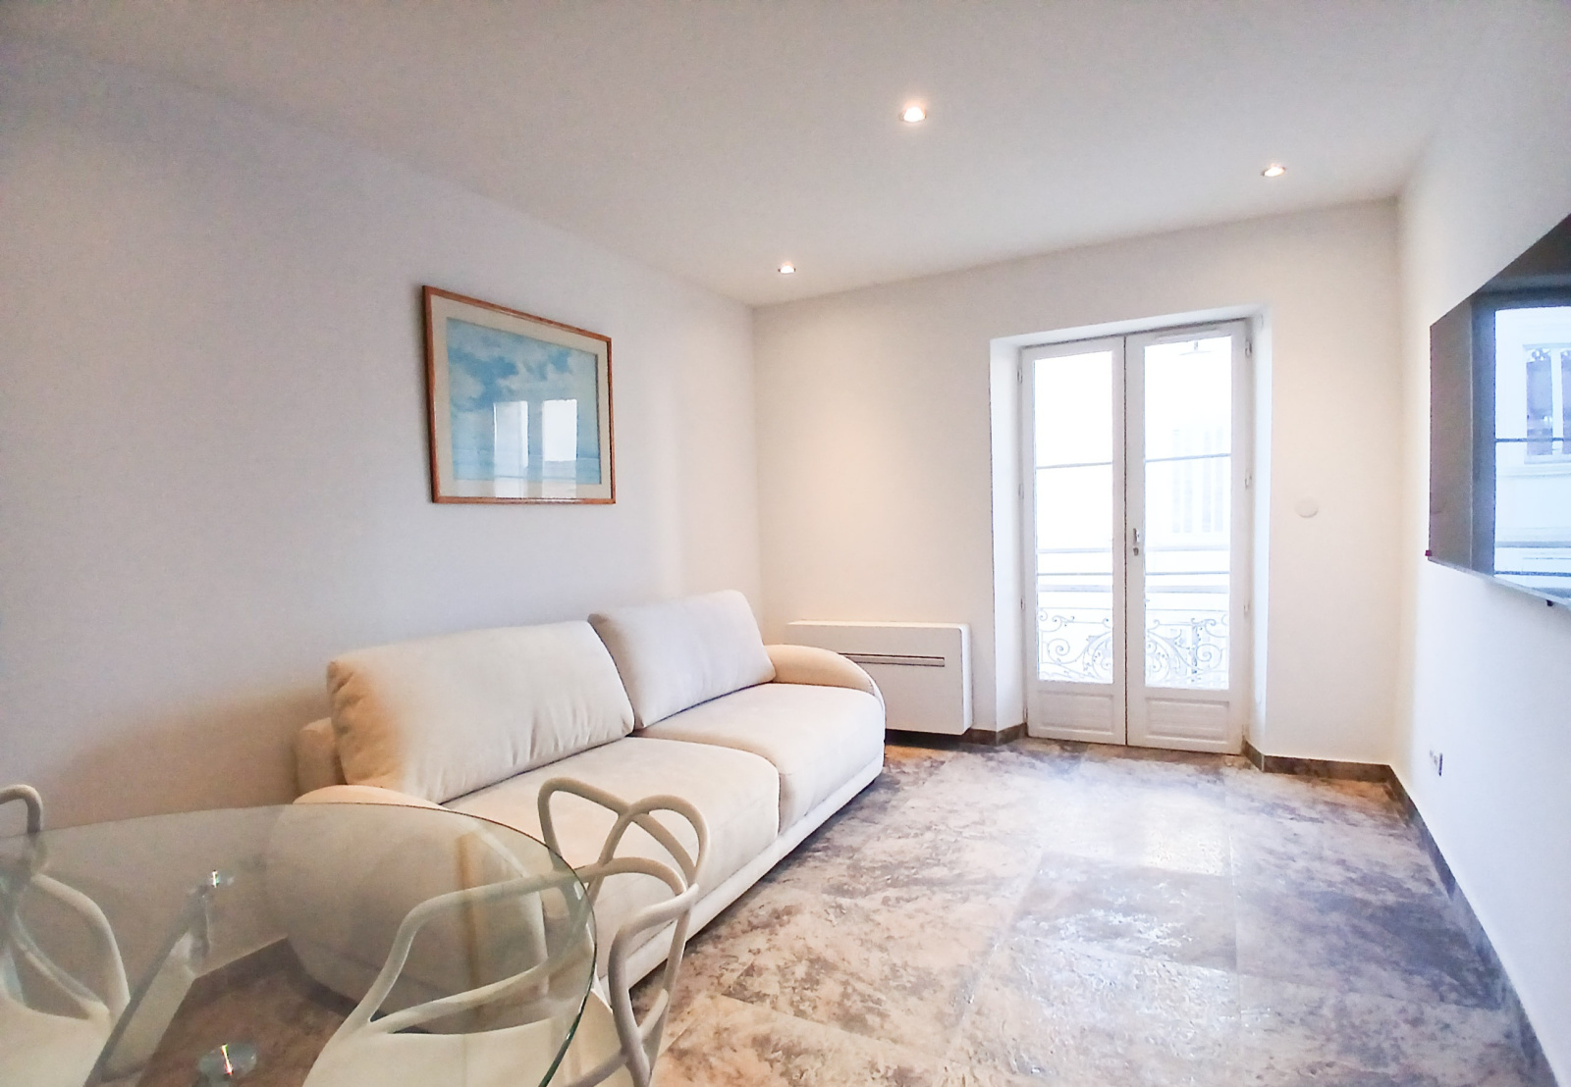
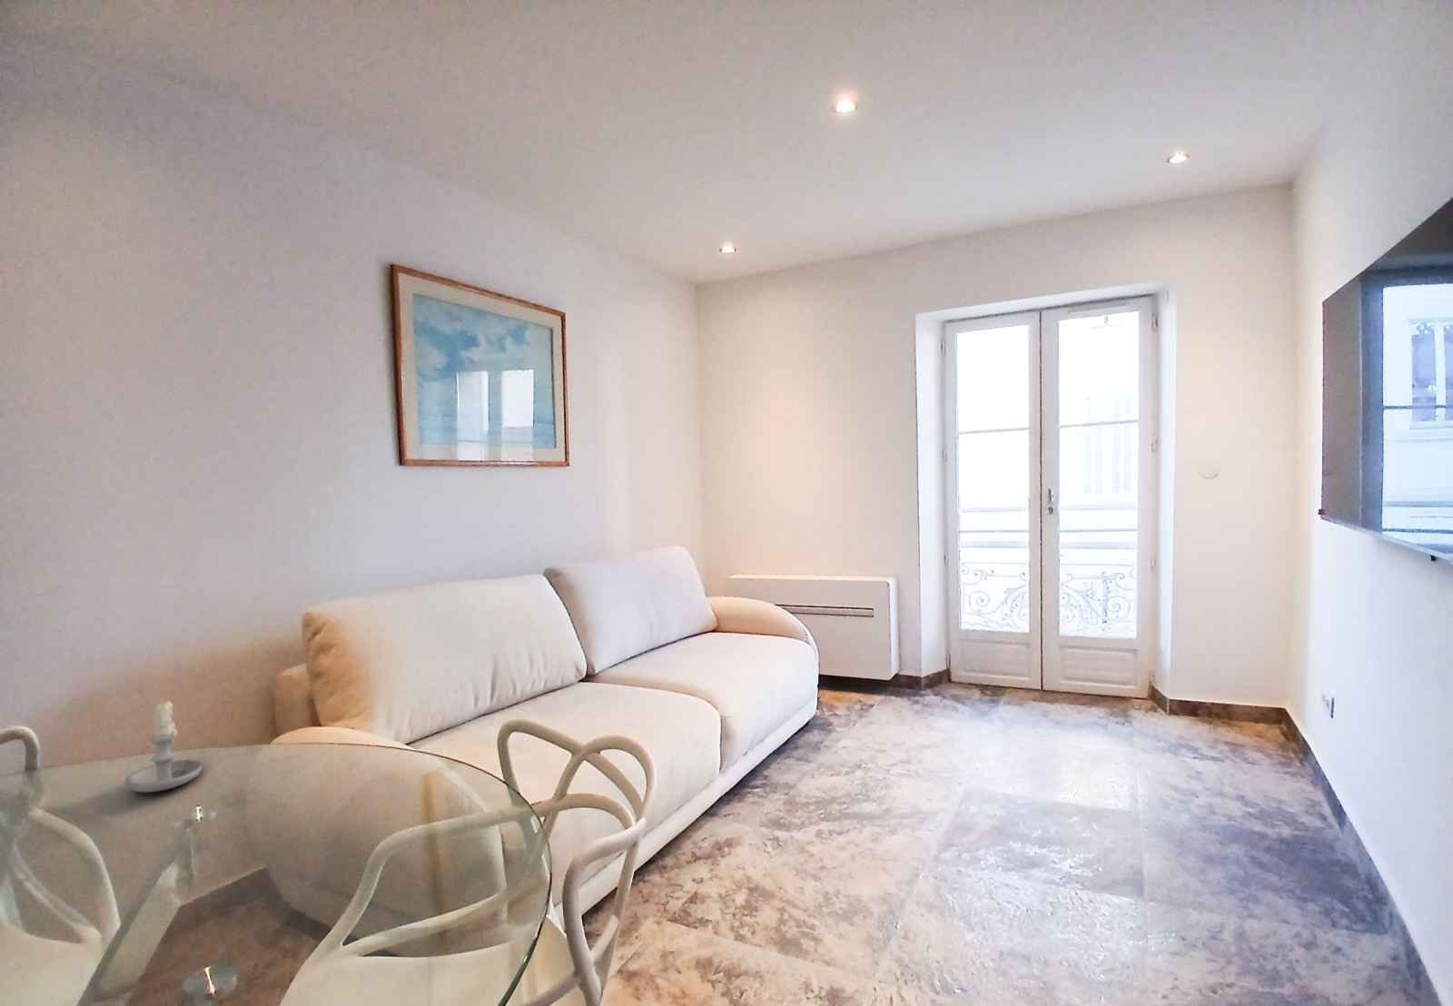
+ candle [125,698,202,793]
